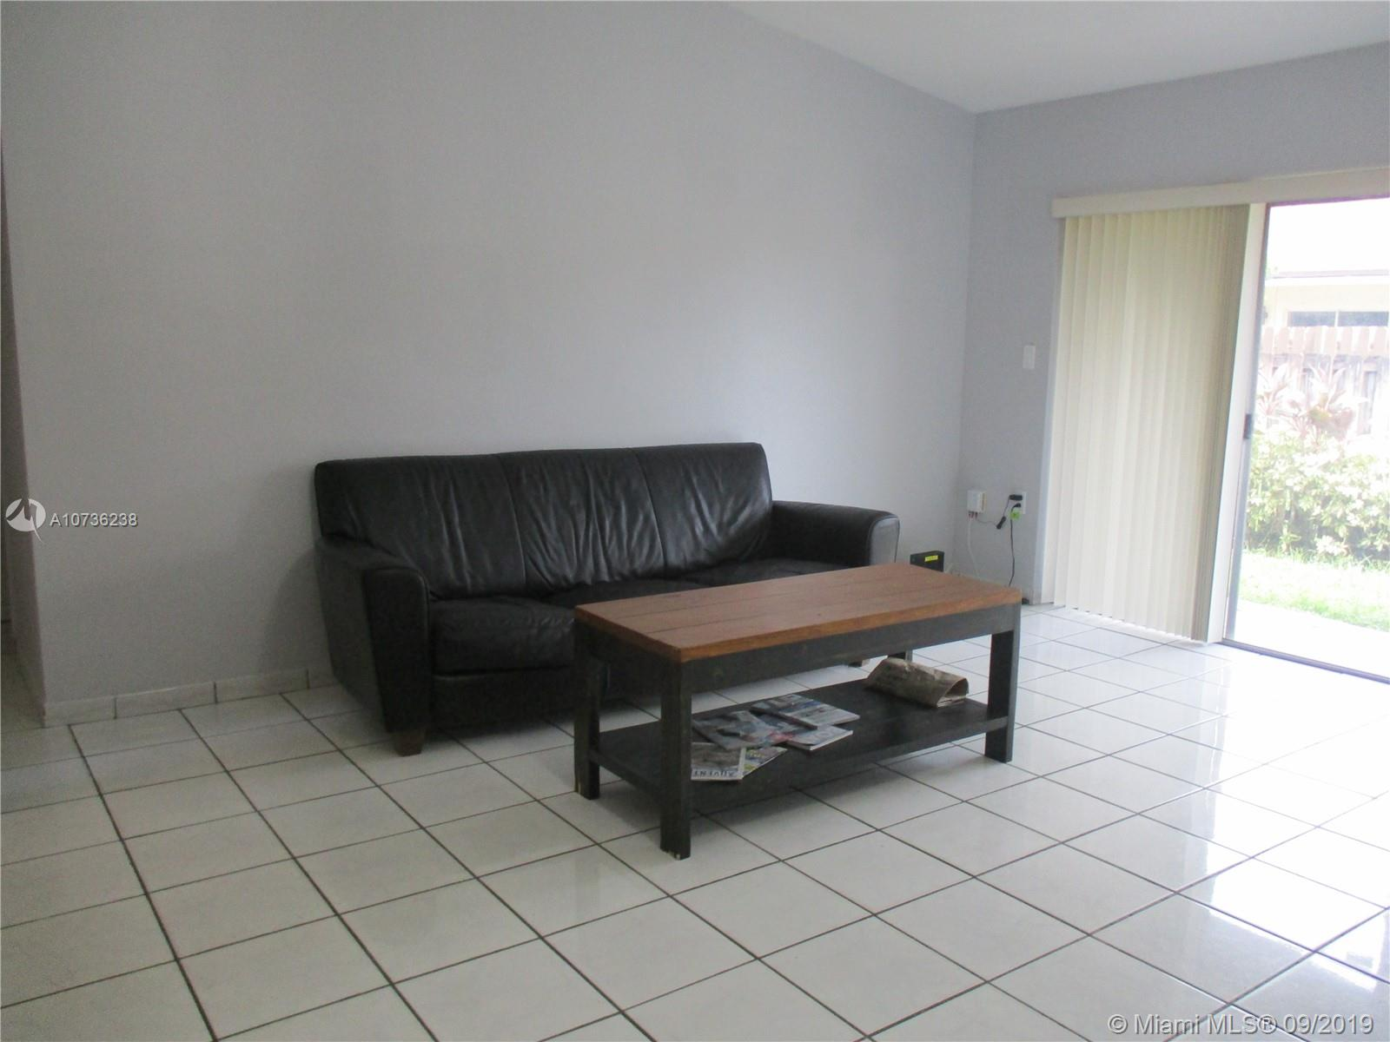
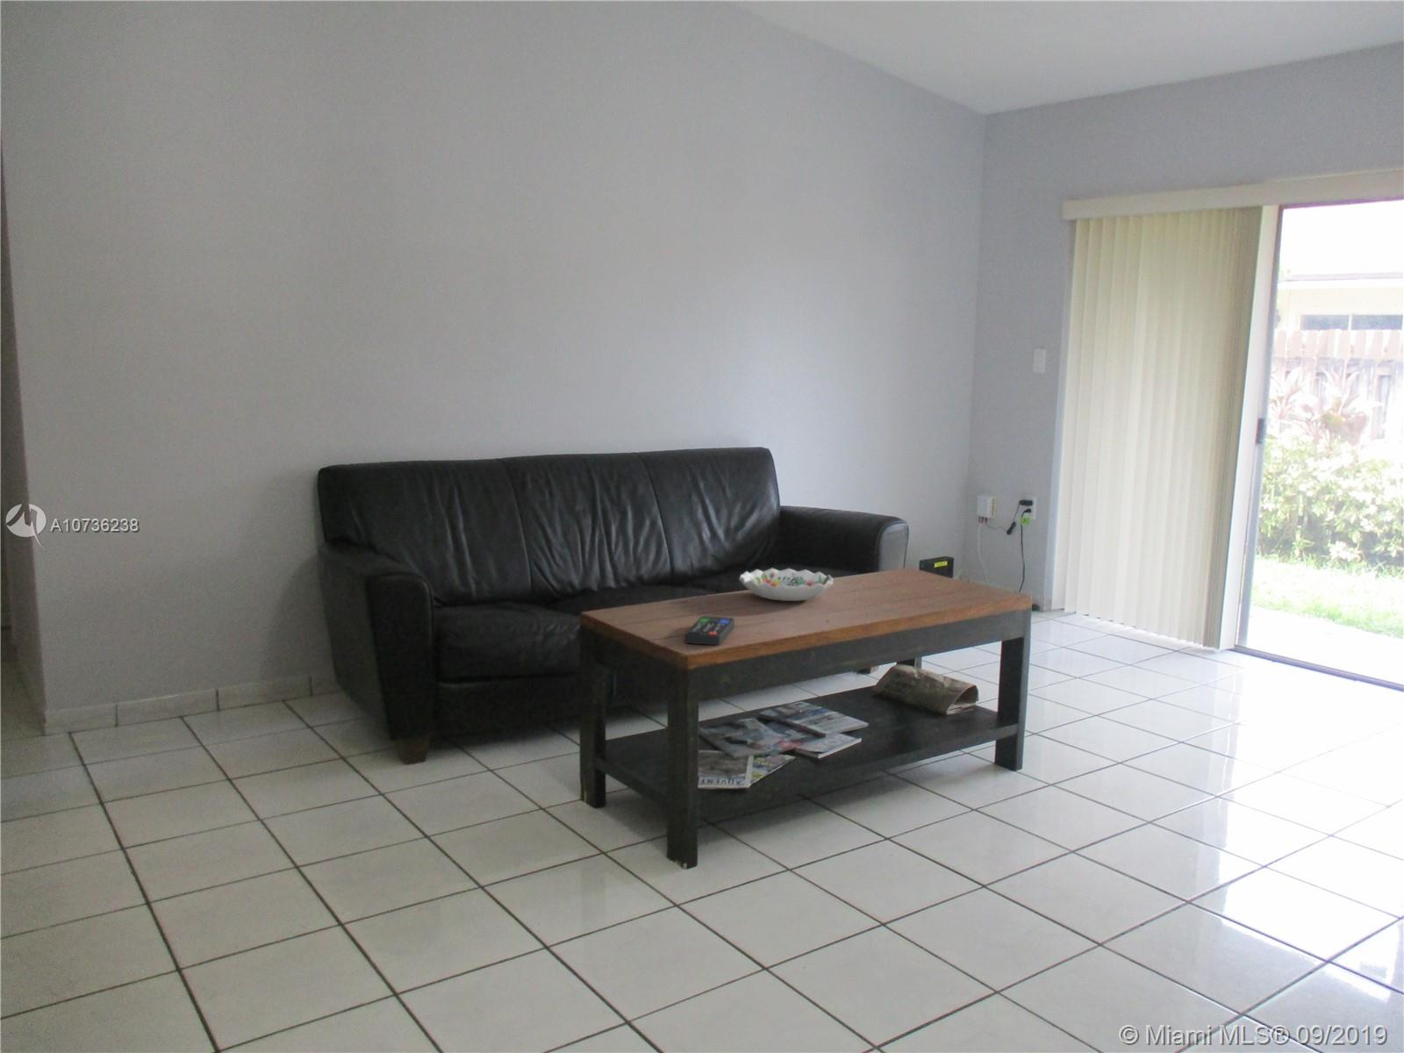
+ decorative bowl [738,567,834,602]
+ remote control [684,615,735,646]
